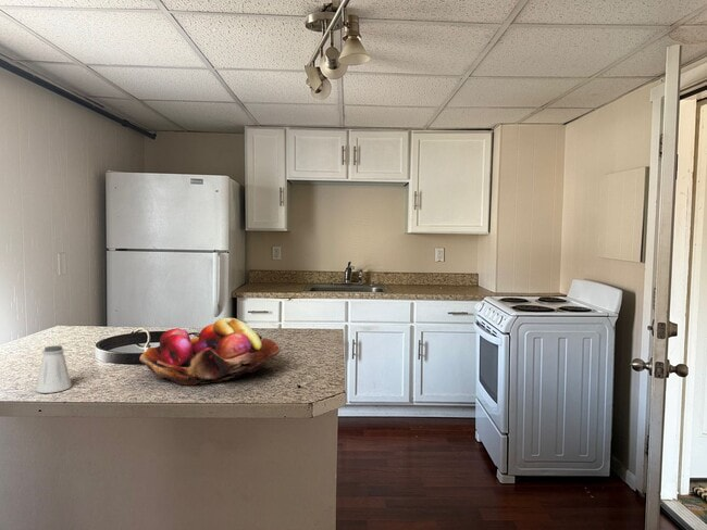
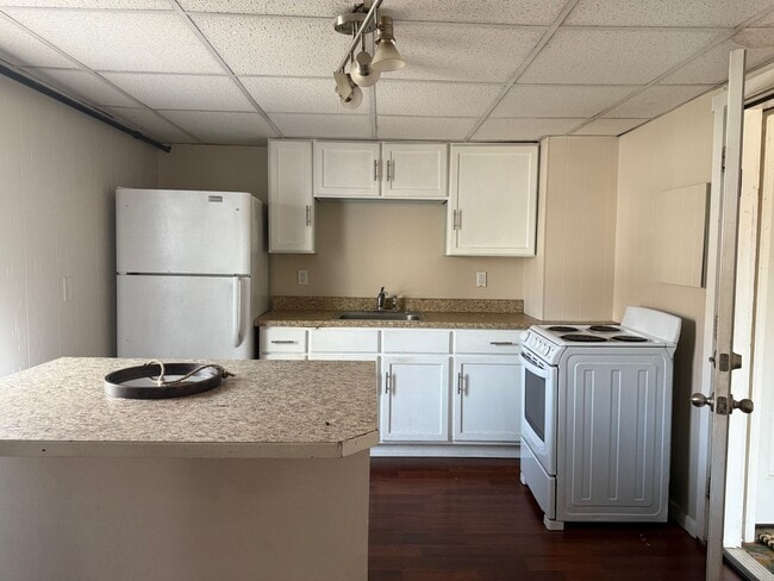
- fruit basket [139,317,282,386]
- saltshaker [35,344,73,394]
